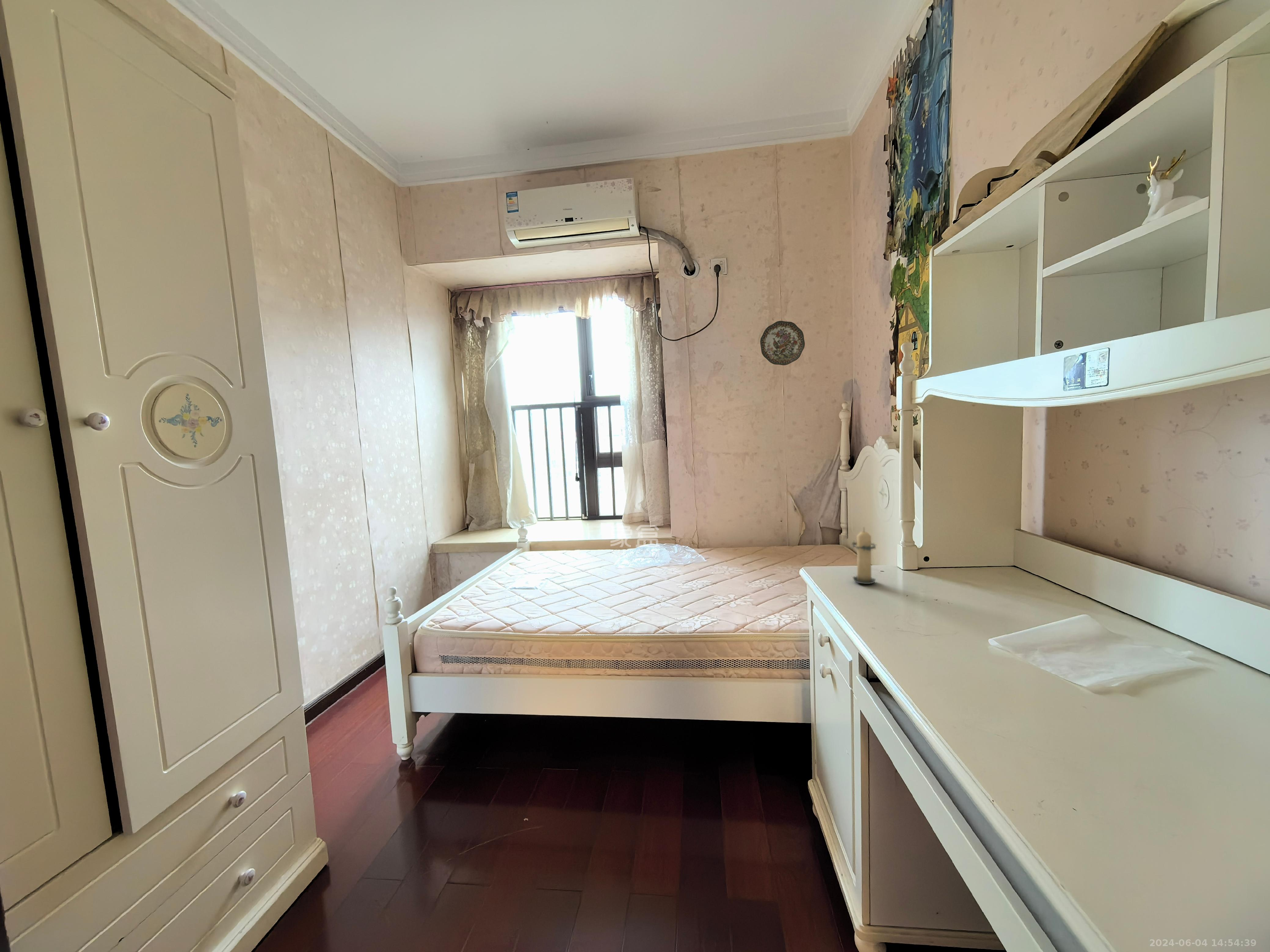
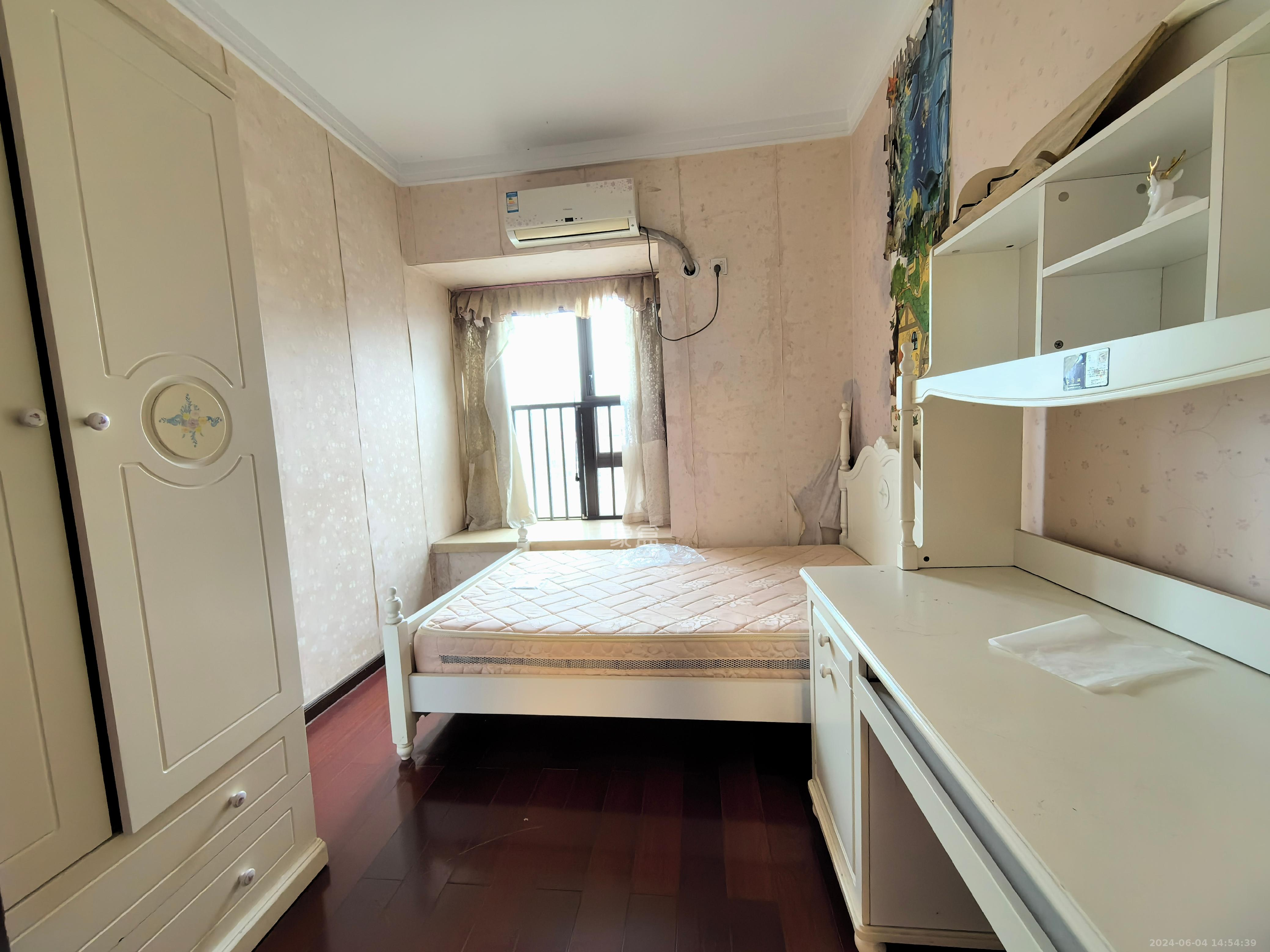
- candle [851,527,878,584]
- decorative plate [760,320,805,366]
